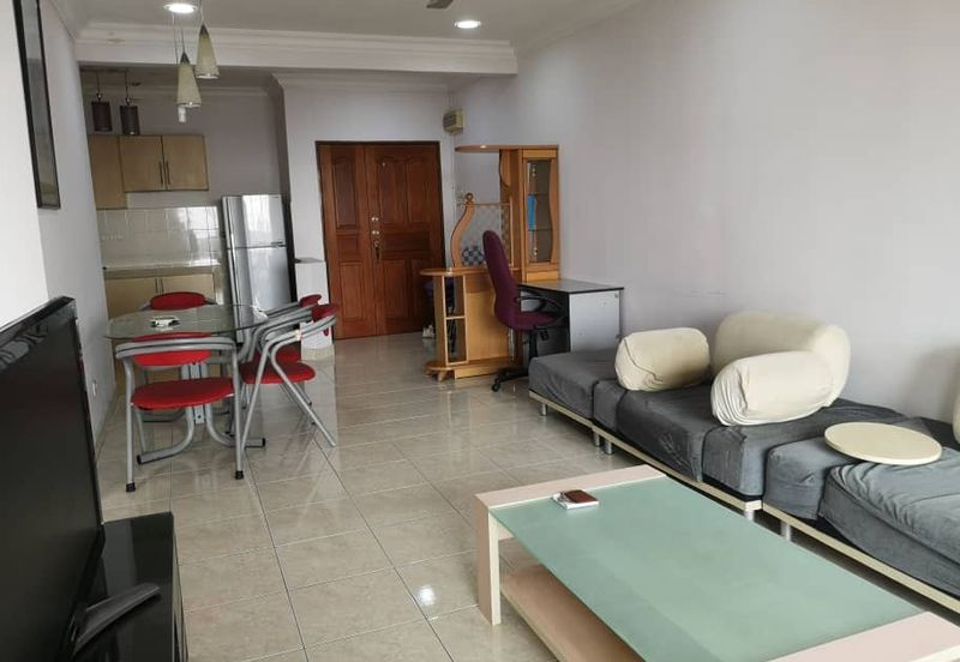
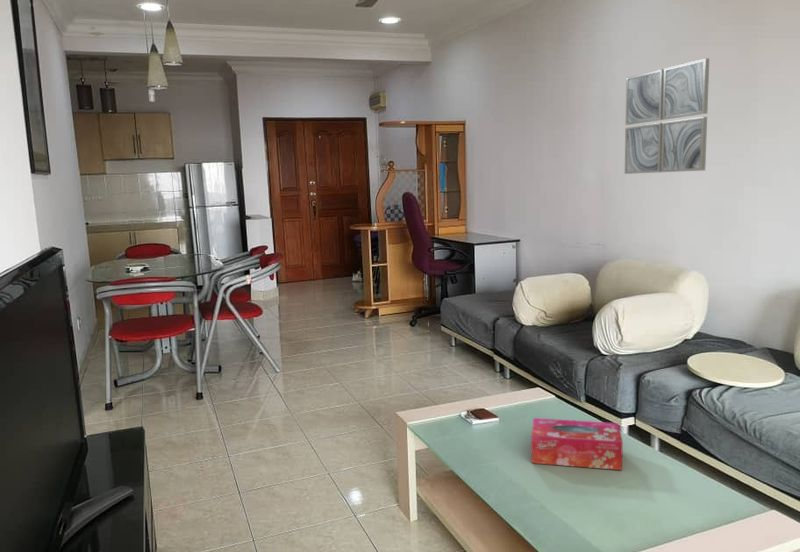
+ tissue box [530,417,624,471]
+ wall art [624,57,710,175]
